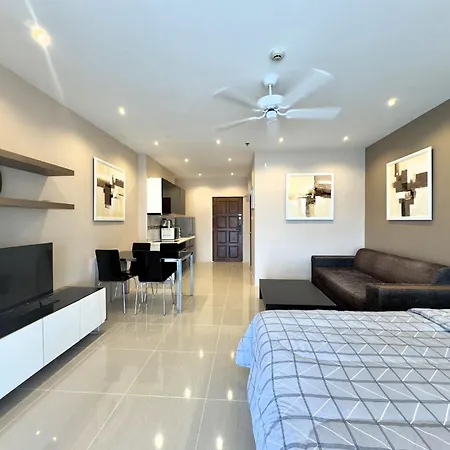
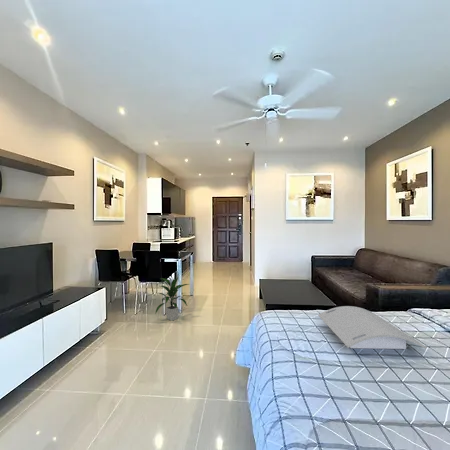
+ serving tray [318,305,428,350]
+ indoor plant [154,276,190,322]
